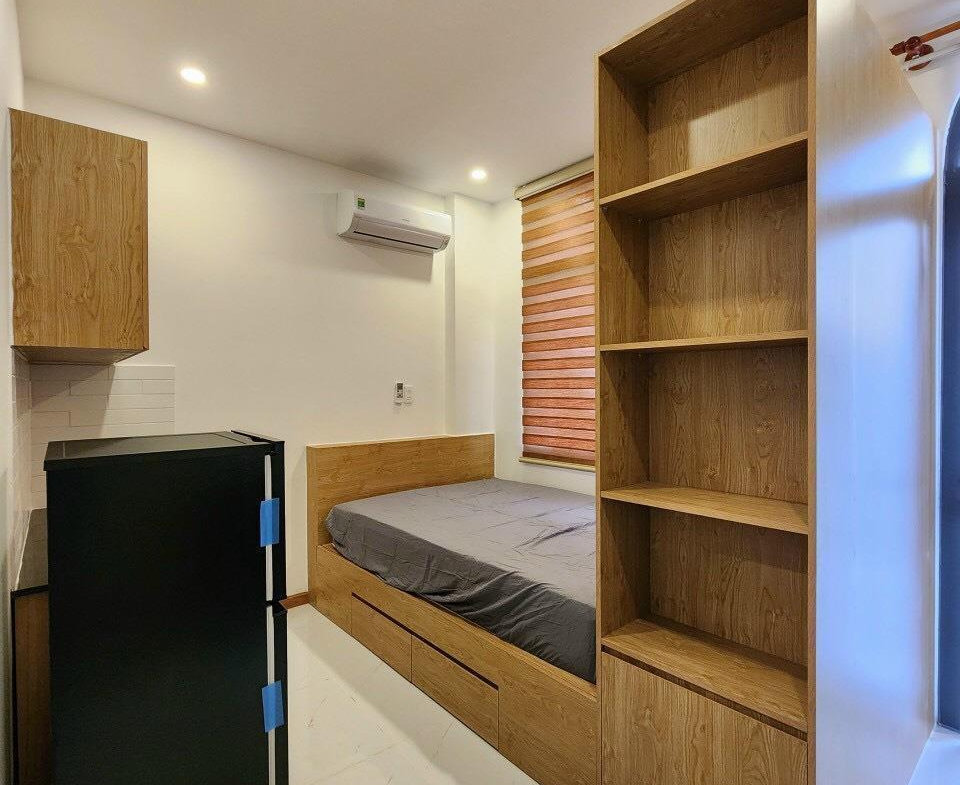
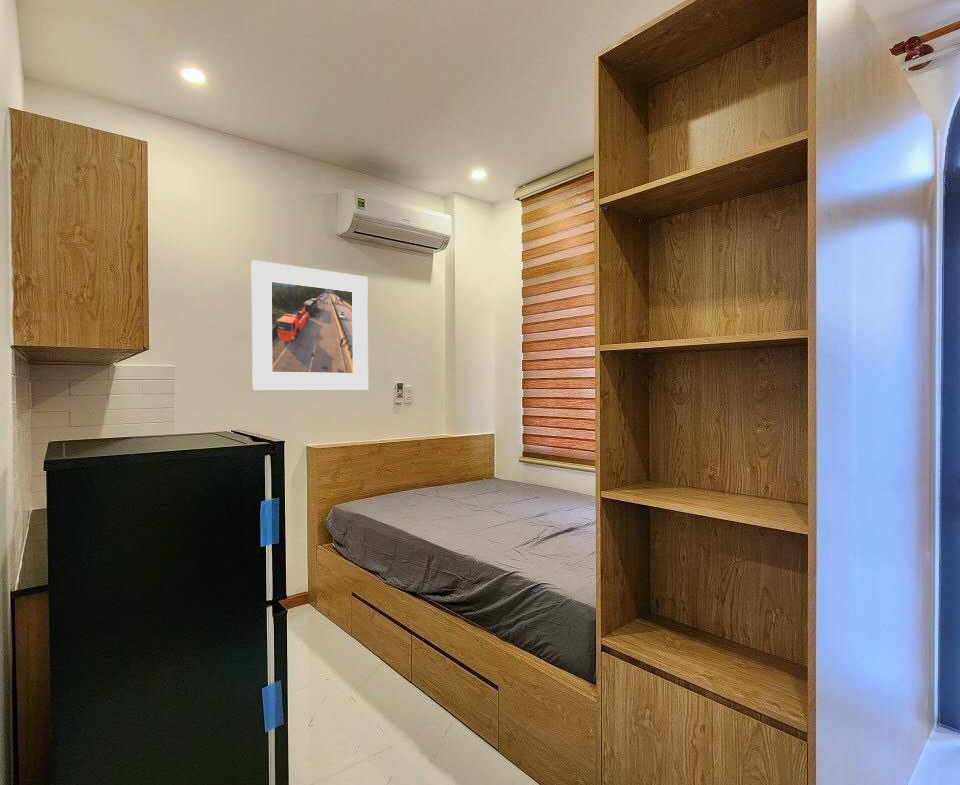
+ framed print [251,259,369,391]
